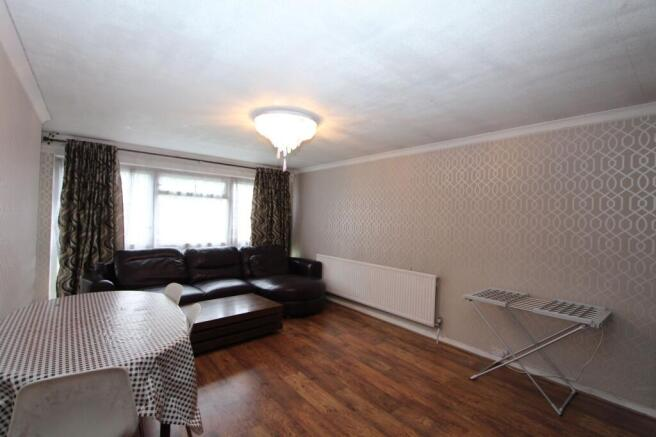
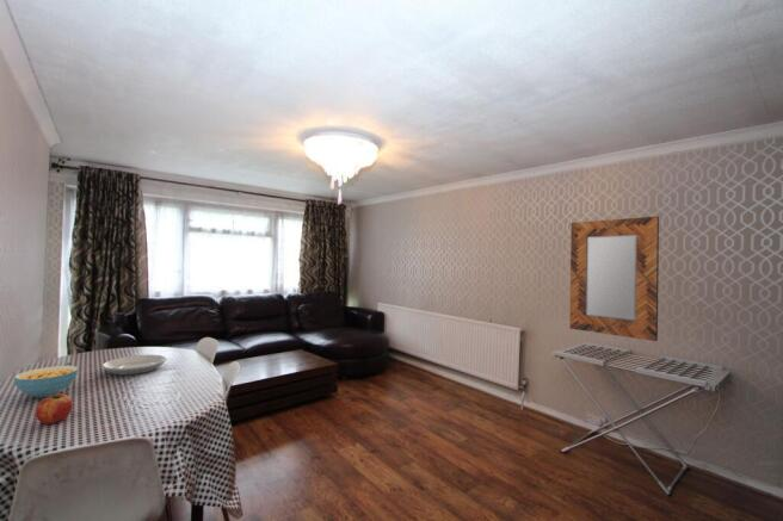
+ plate [101,354,167,377]
+ home mirror [568,215,660,342]
+ apple [35,392,74,424]
+ cereal bowl [13,365,80,398]
